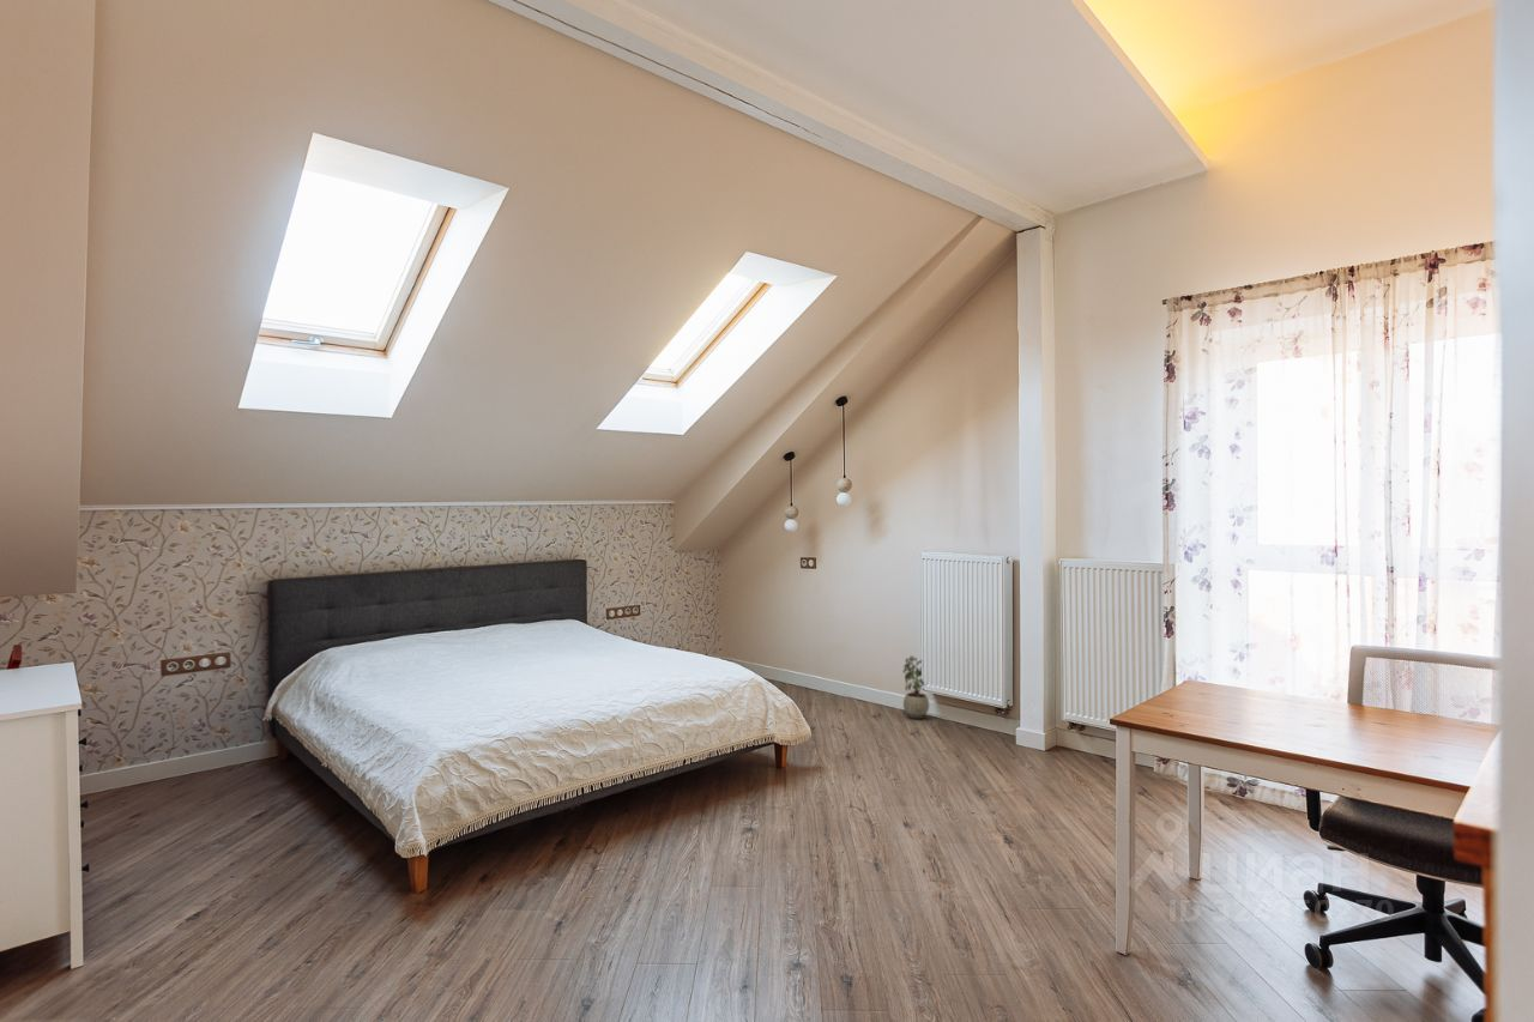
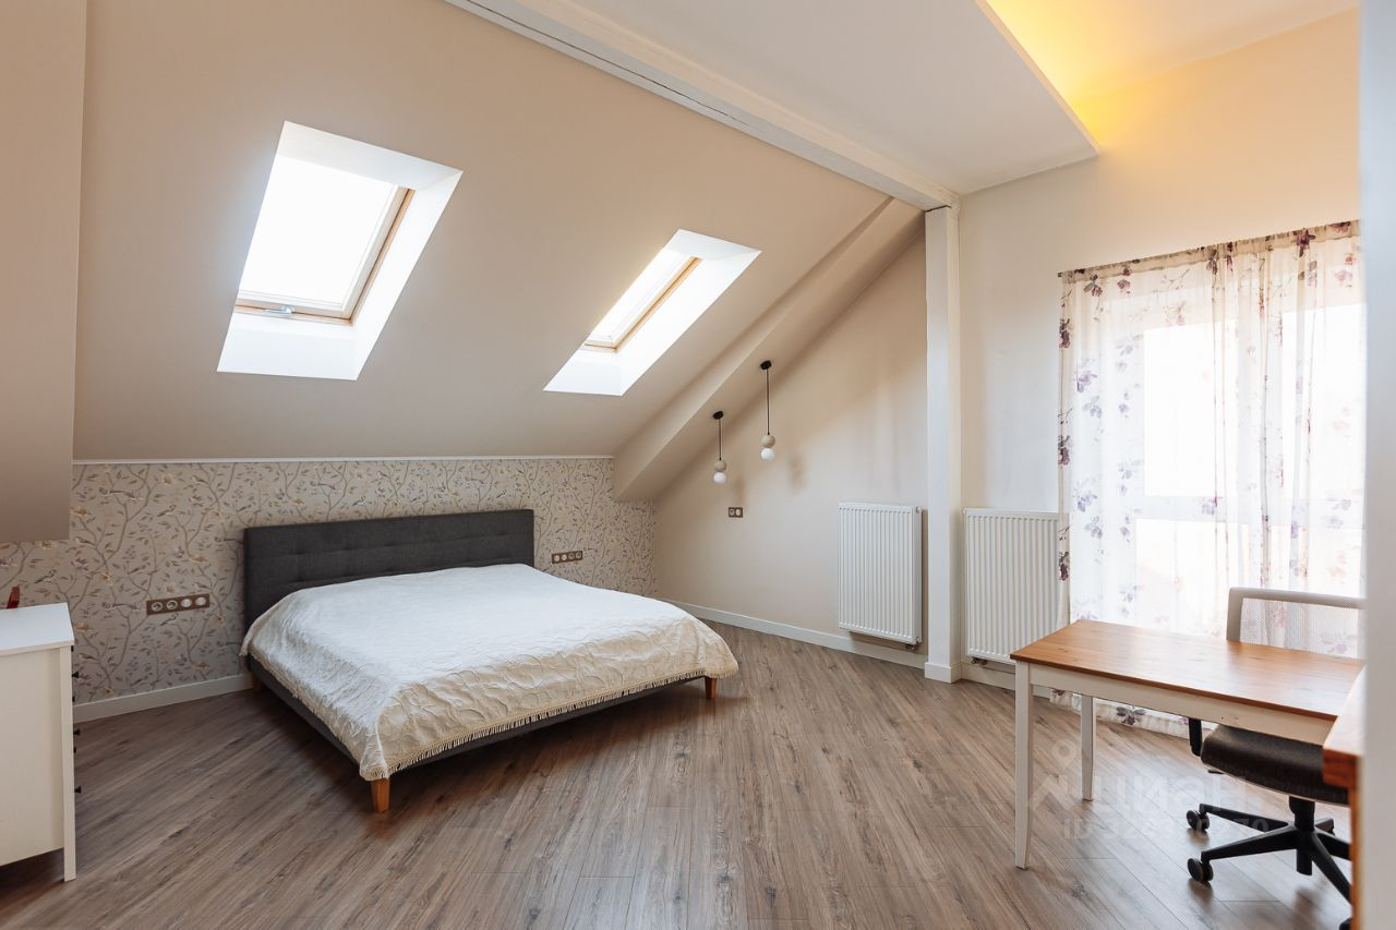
- potted plant [902,654,930,720]
